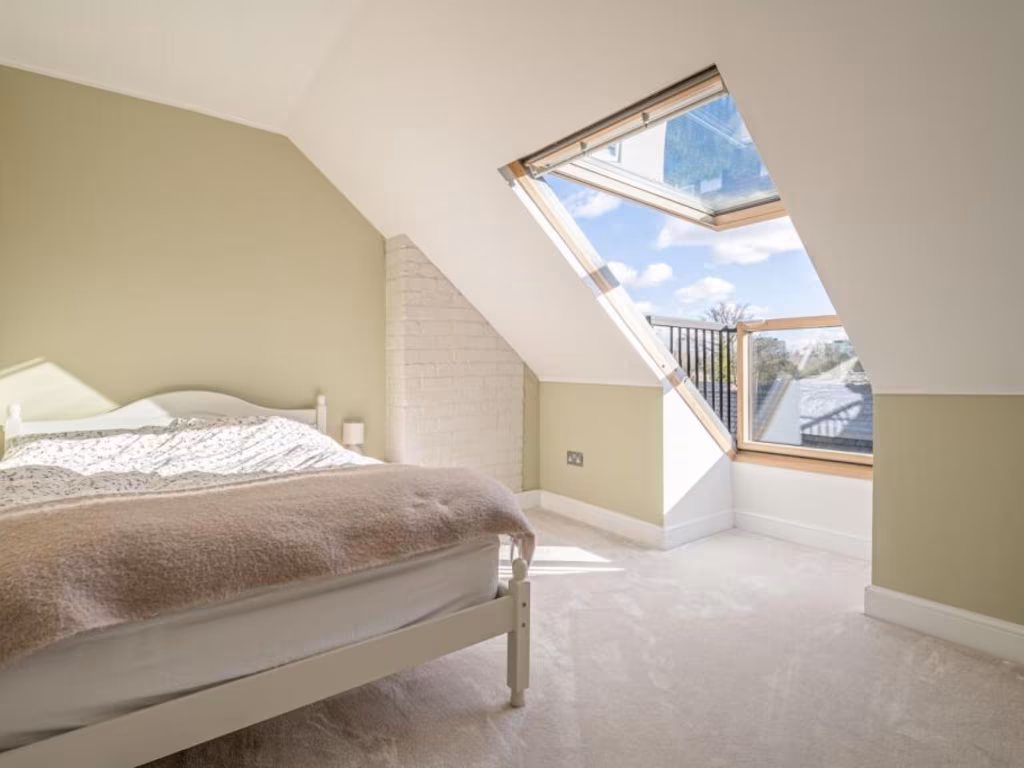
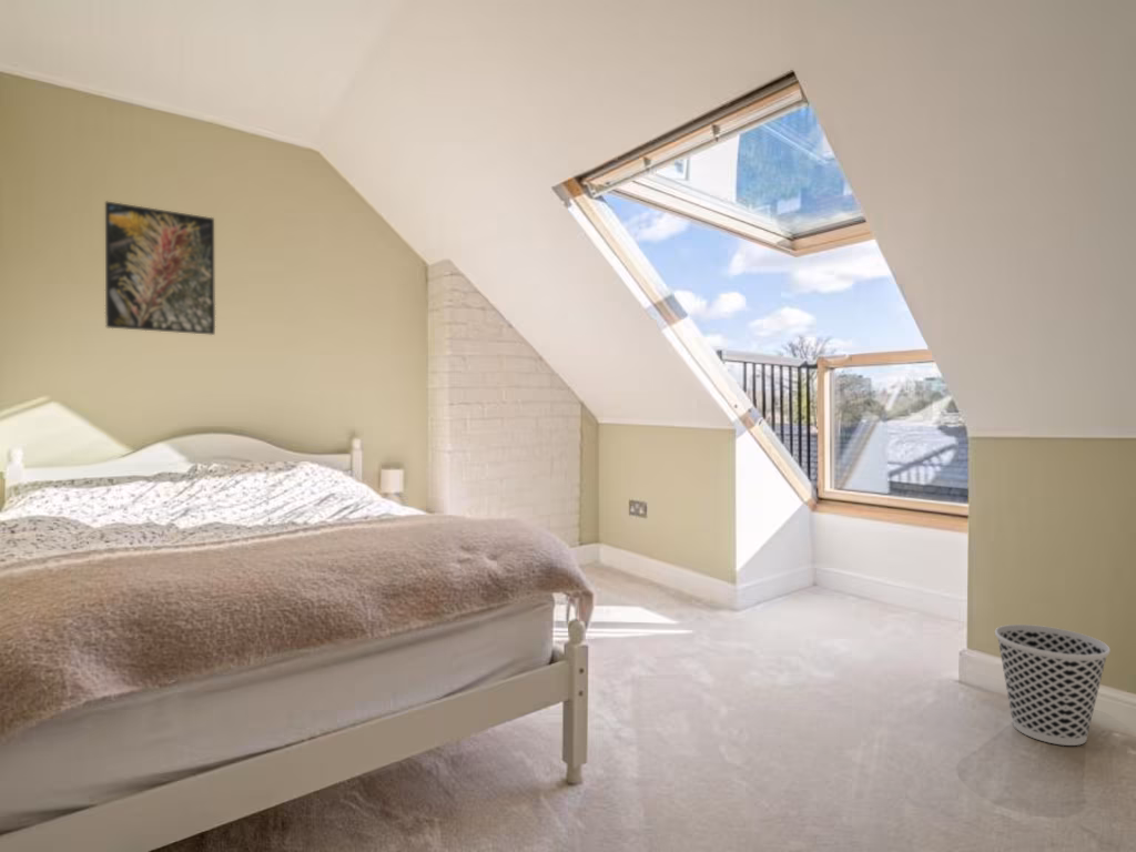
+ wastebasket [994,623,1112,747]
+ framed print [104,200,216,336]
